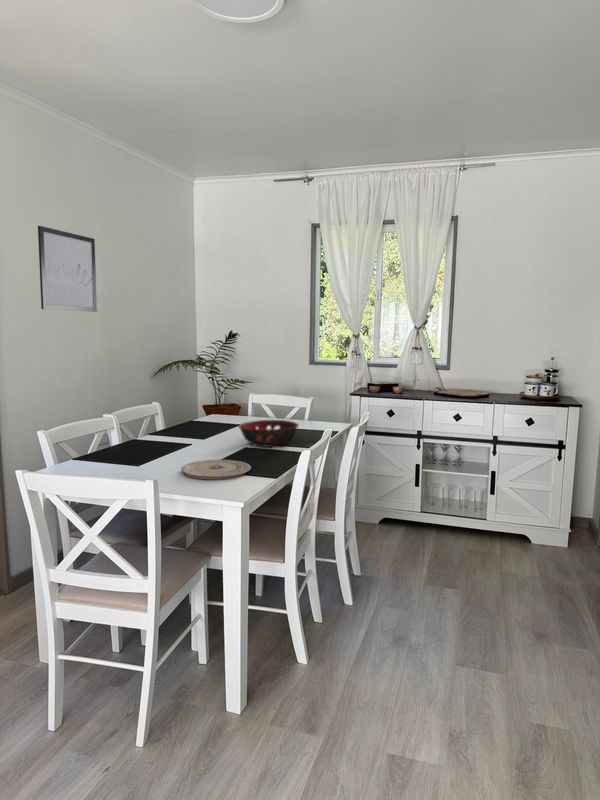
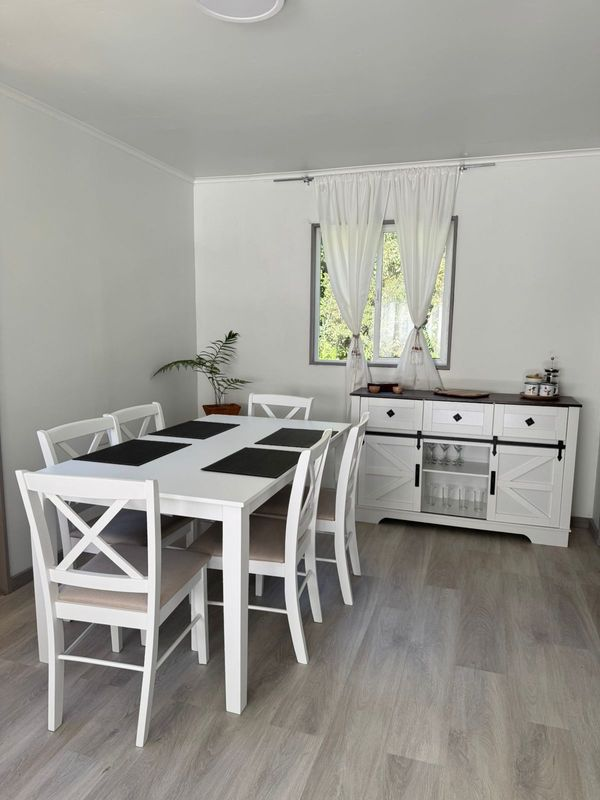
- decorative bowl [237,419,300,448]
- plate [180,459,252,480]
- wall art [37,225,98,313]
